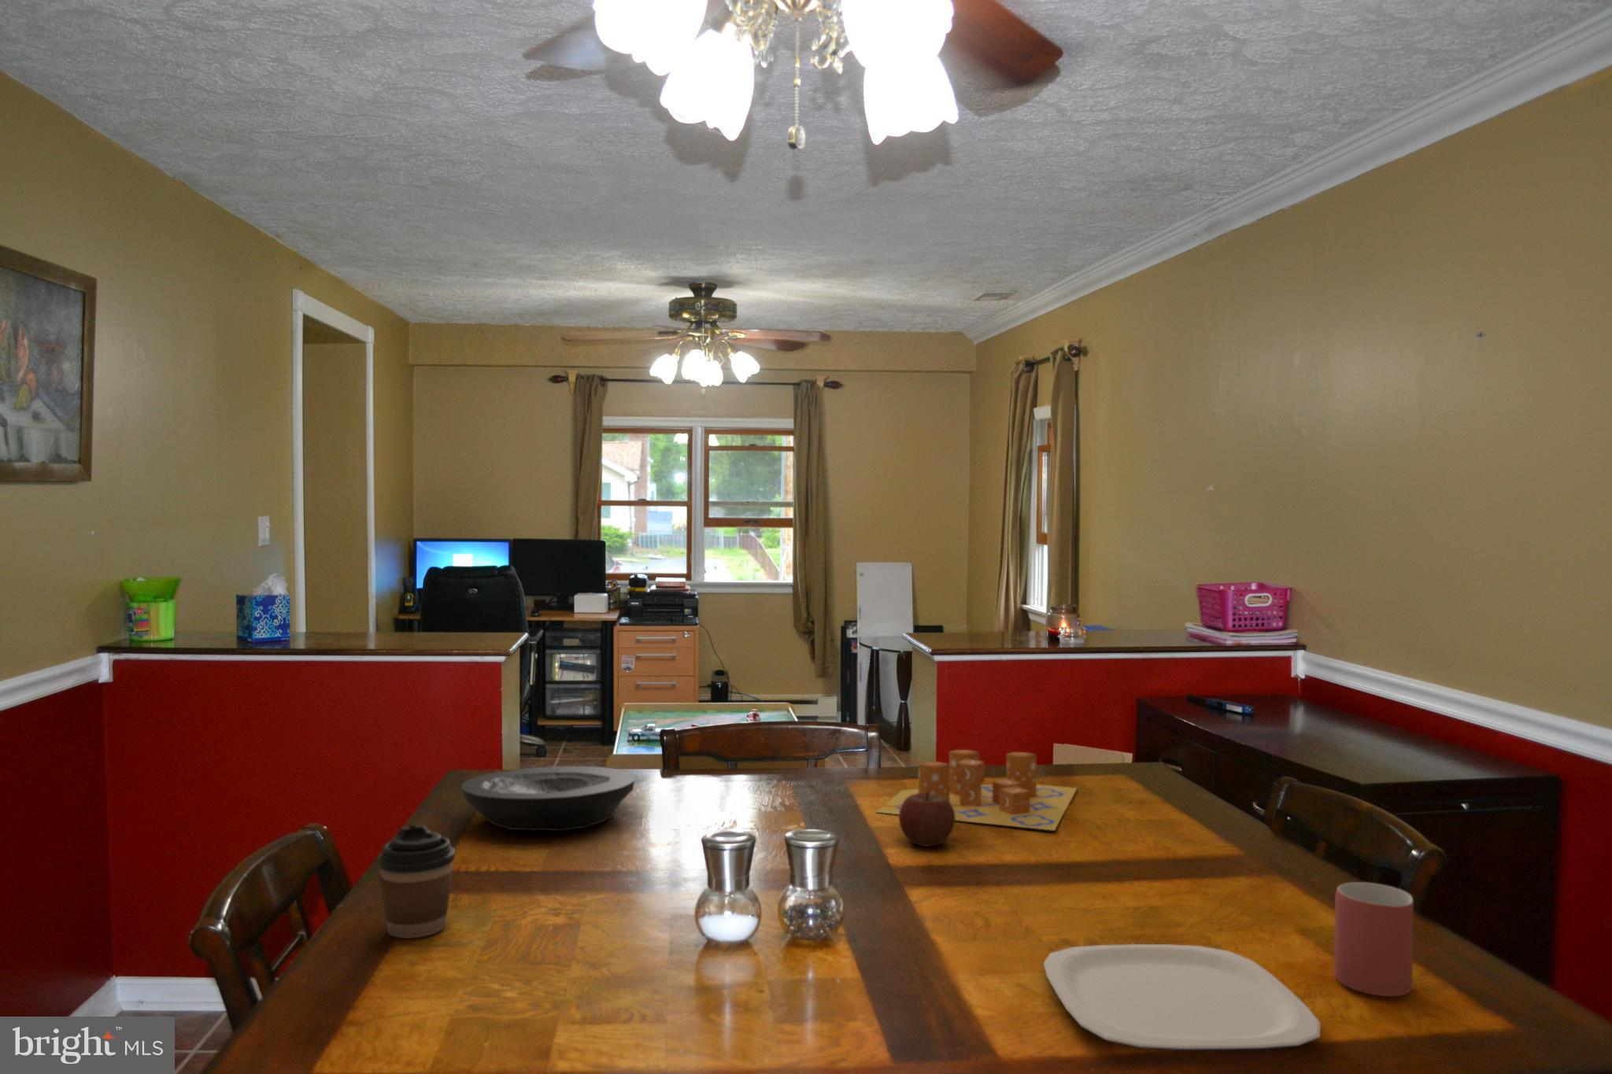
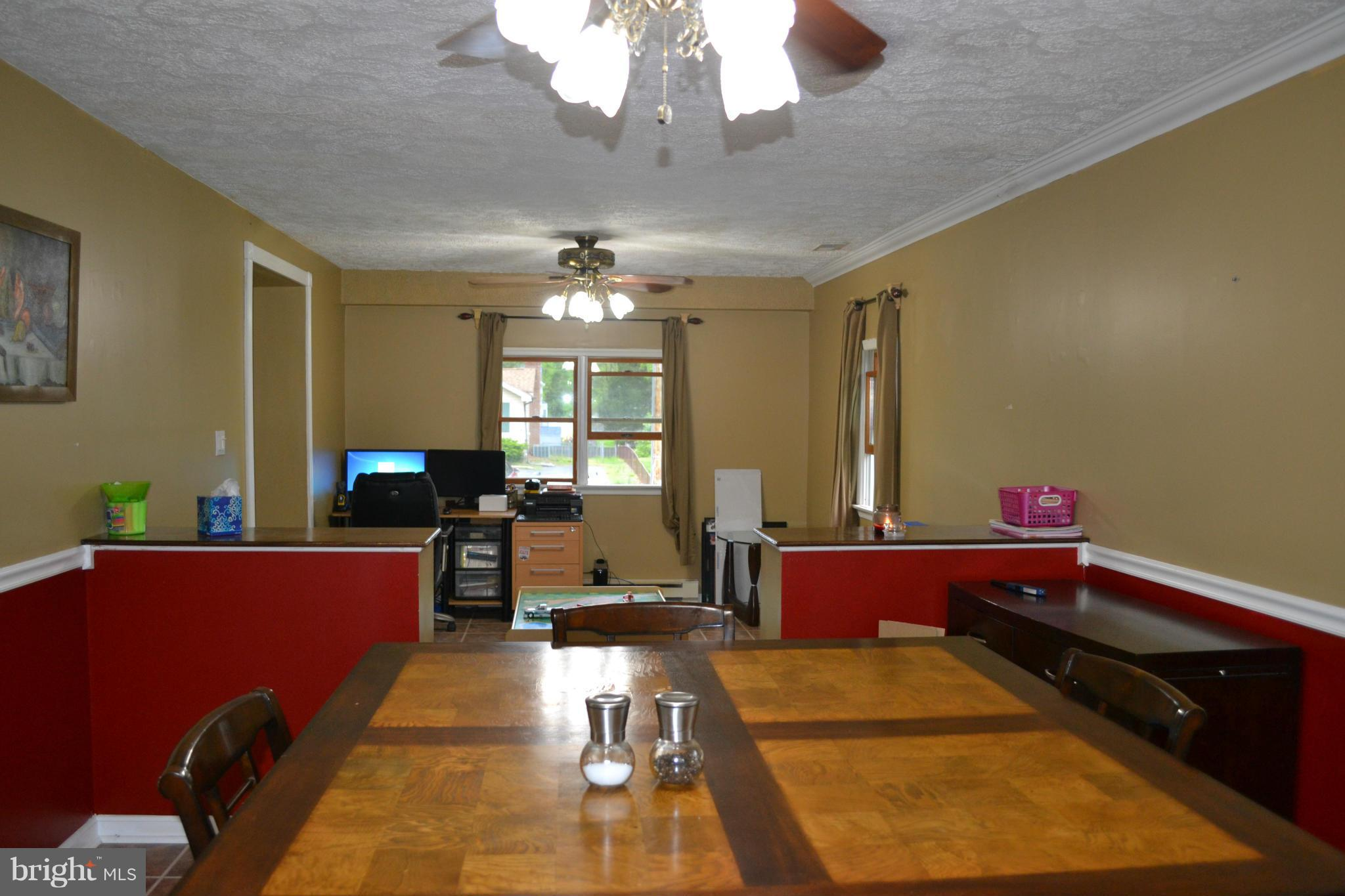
- mug [1334,881,1414,997]
- coffee cup [376,825,455,939]
- candle [875,749,1079,832]
- apple [898,791,955,847]
- plate [1043,943,1322,1052]
- plate [460,766,636,832]
